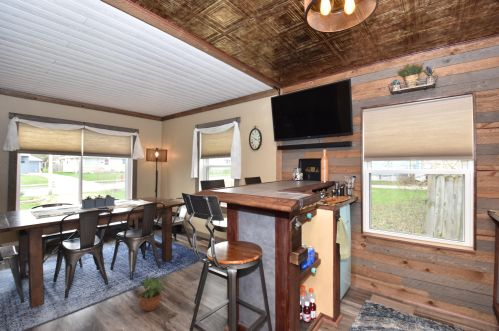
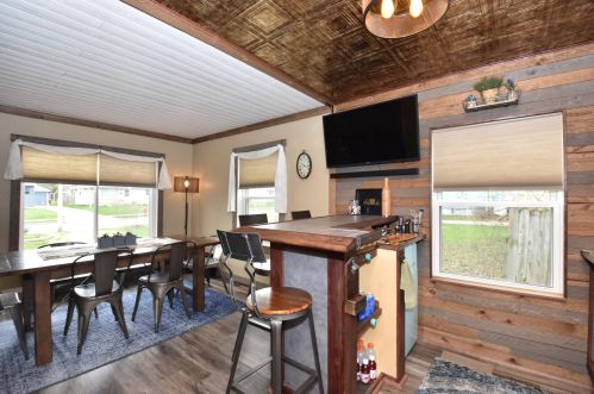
- potted plant [136,275,169,312]
